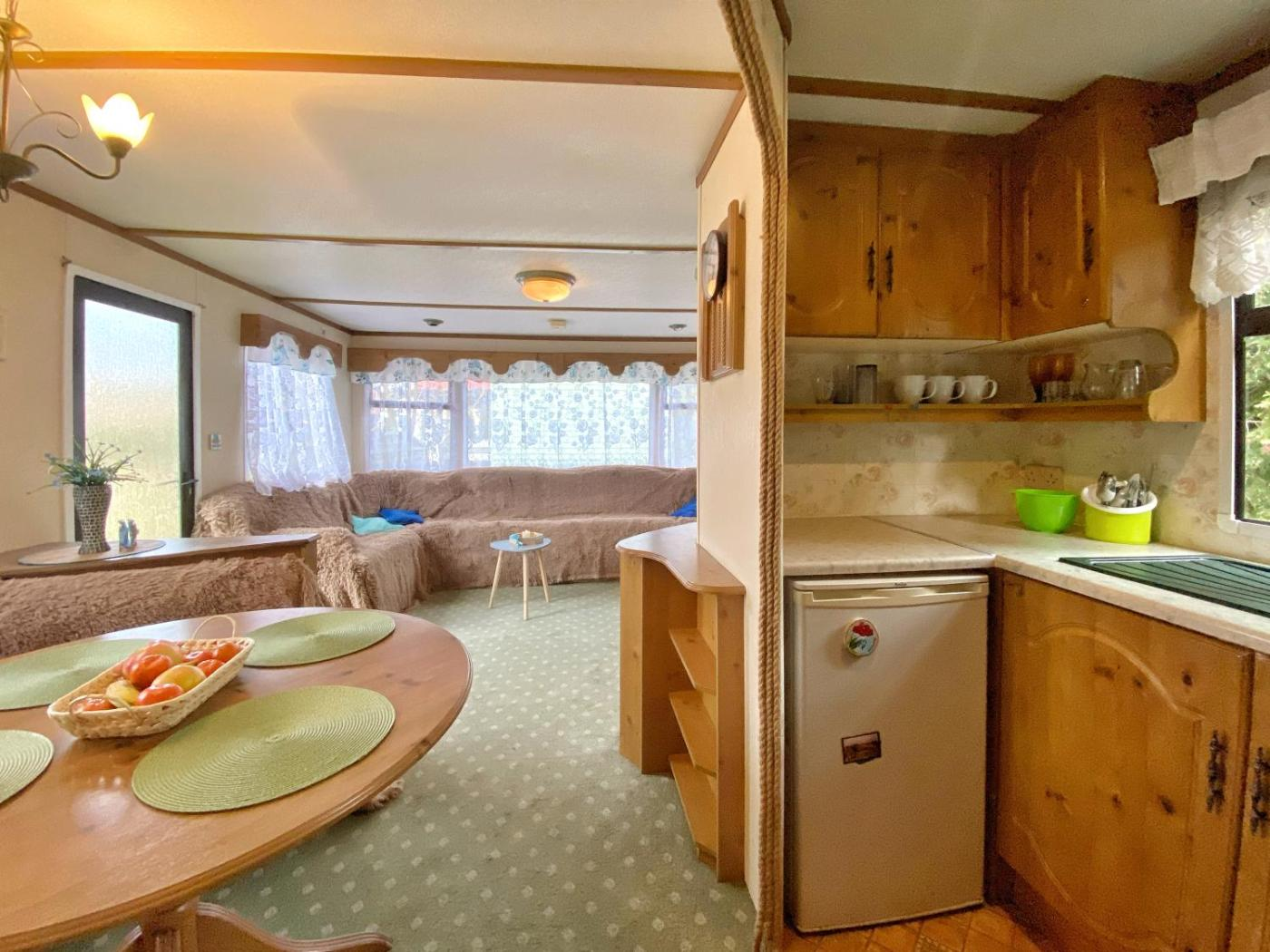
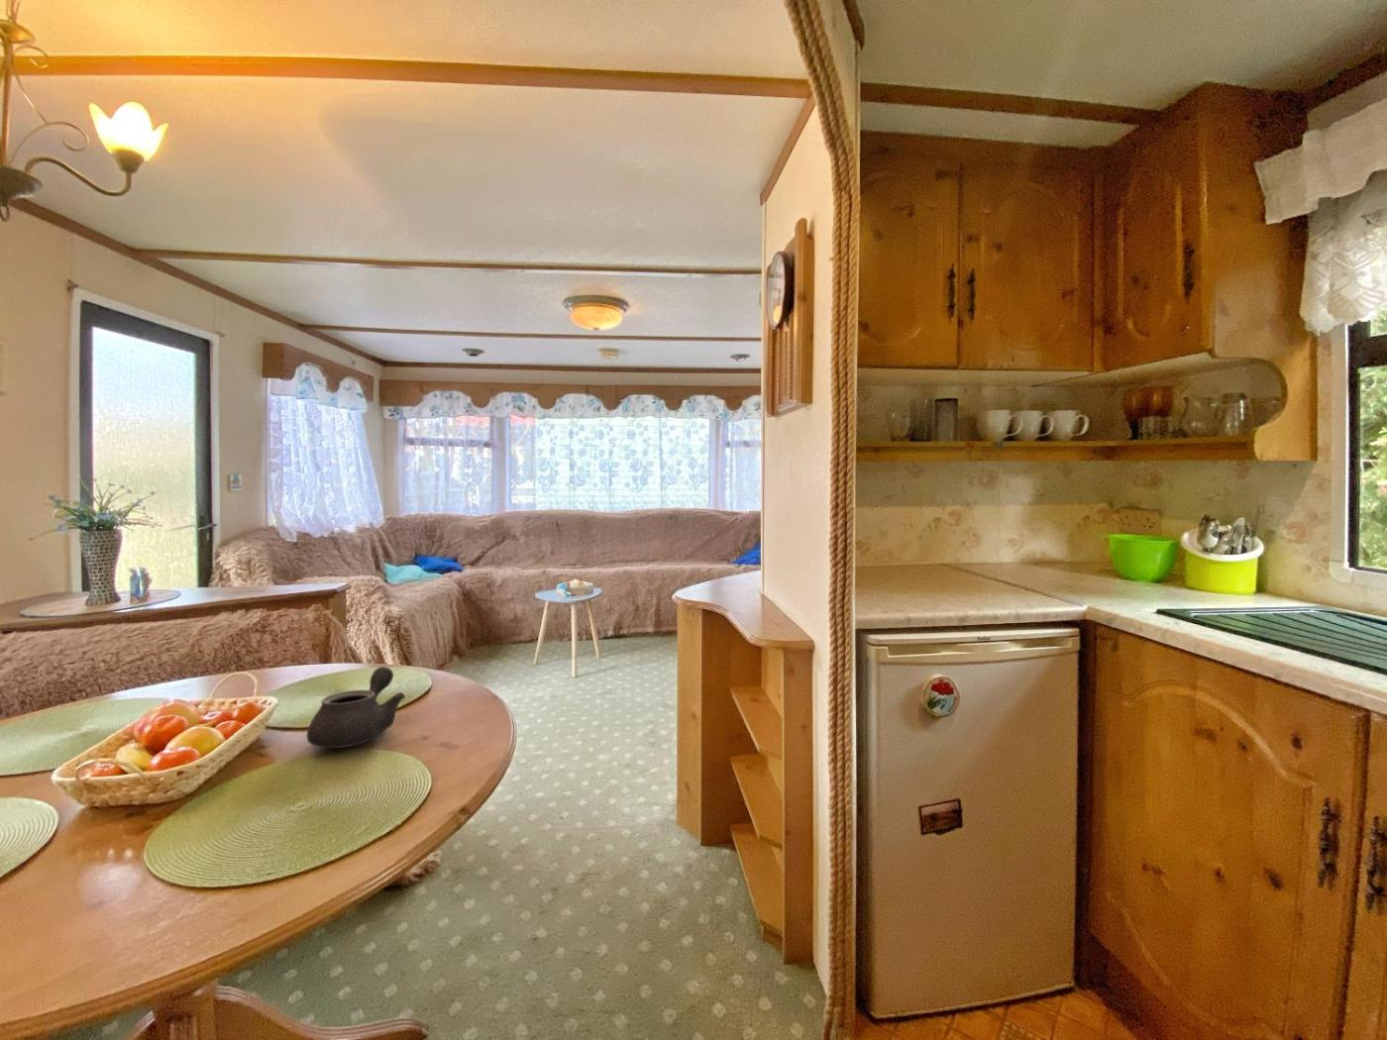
+ teapot [306,665,406,748]
